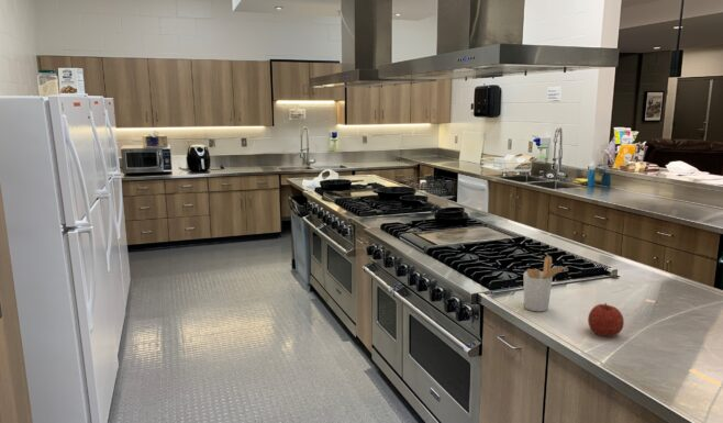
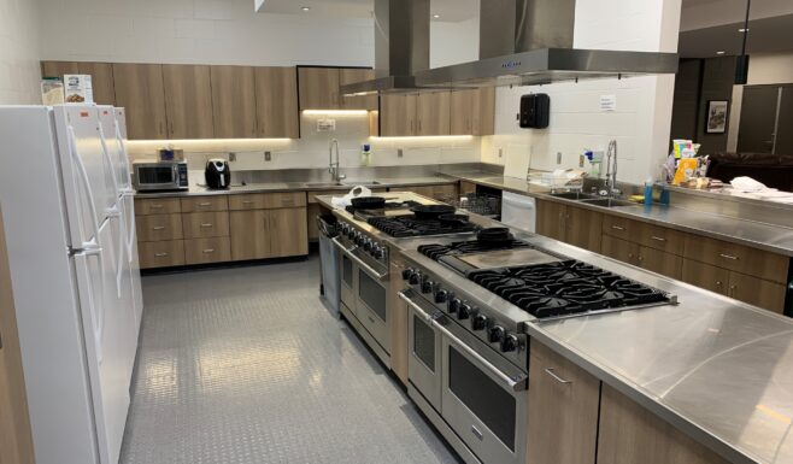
- fruit [587,302,625,337]
- utensil holder [523,255,569,312]
